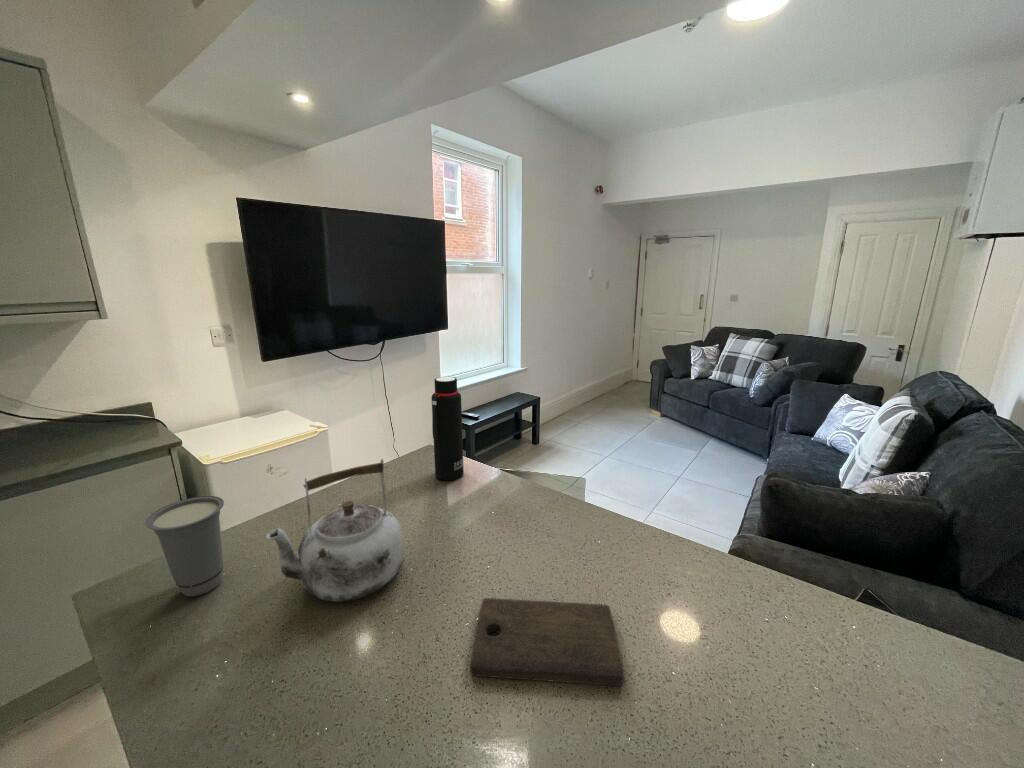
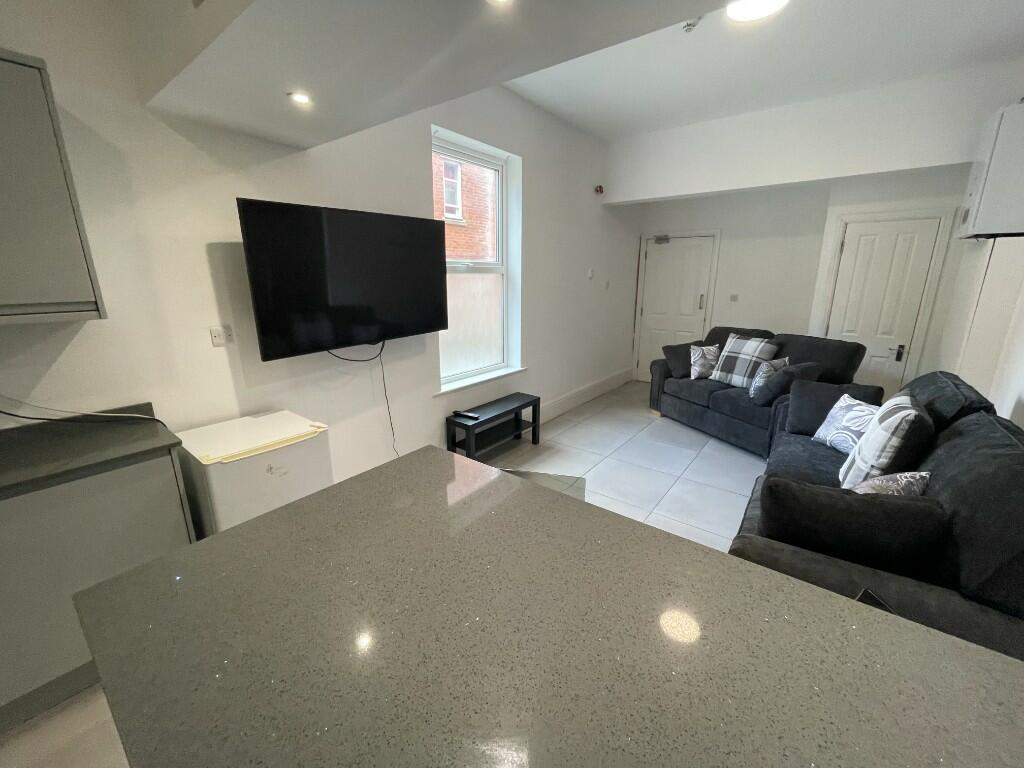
- cutting board [469,597,625,687]
- water bottle [431,376,465,481]
- cup [145,495,225,598]
- kettle [265,458,404,603]
